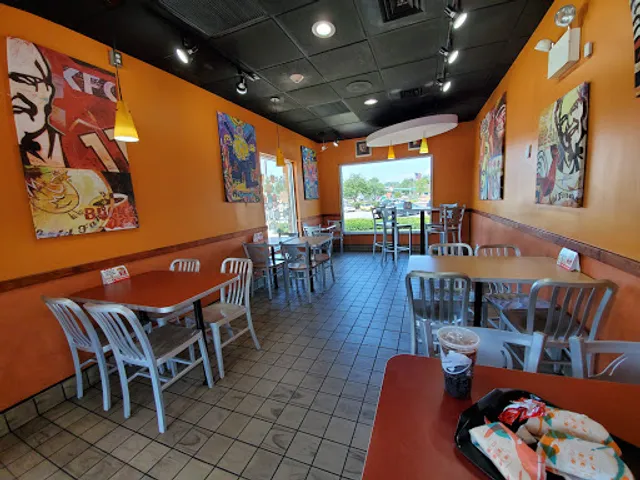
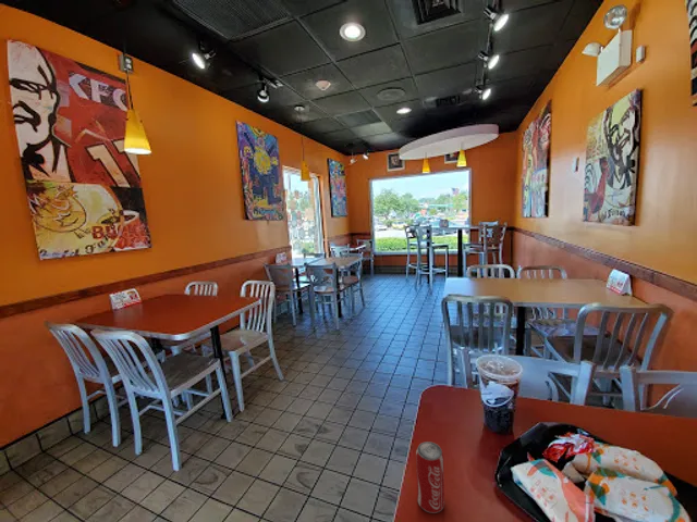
+ beverage can [415,440,445,514]
